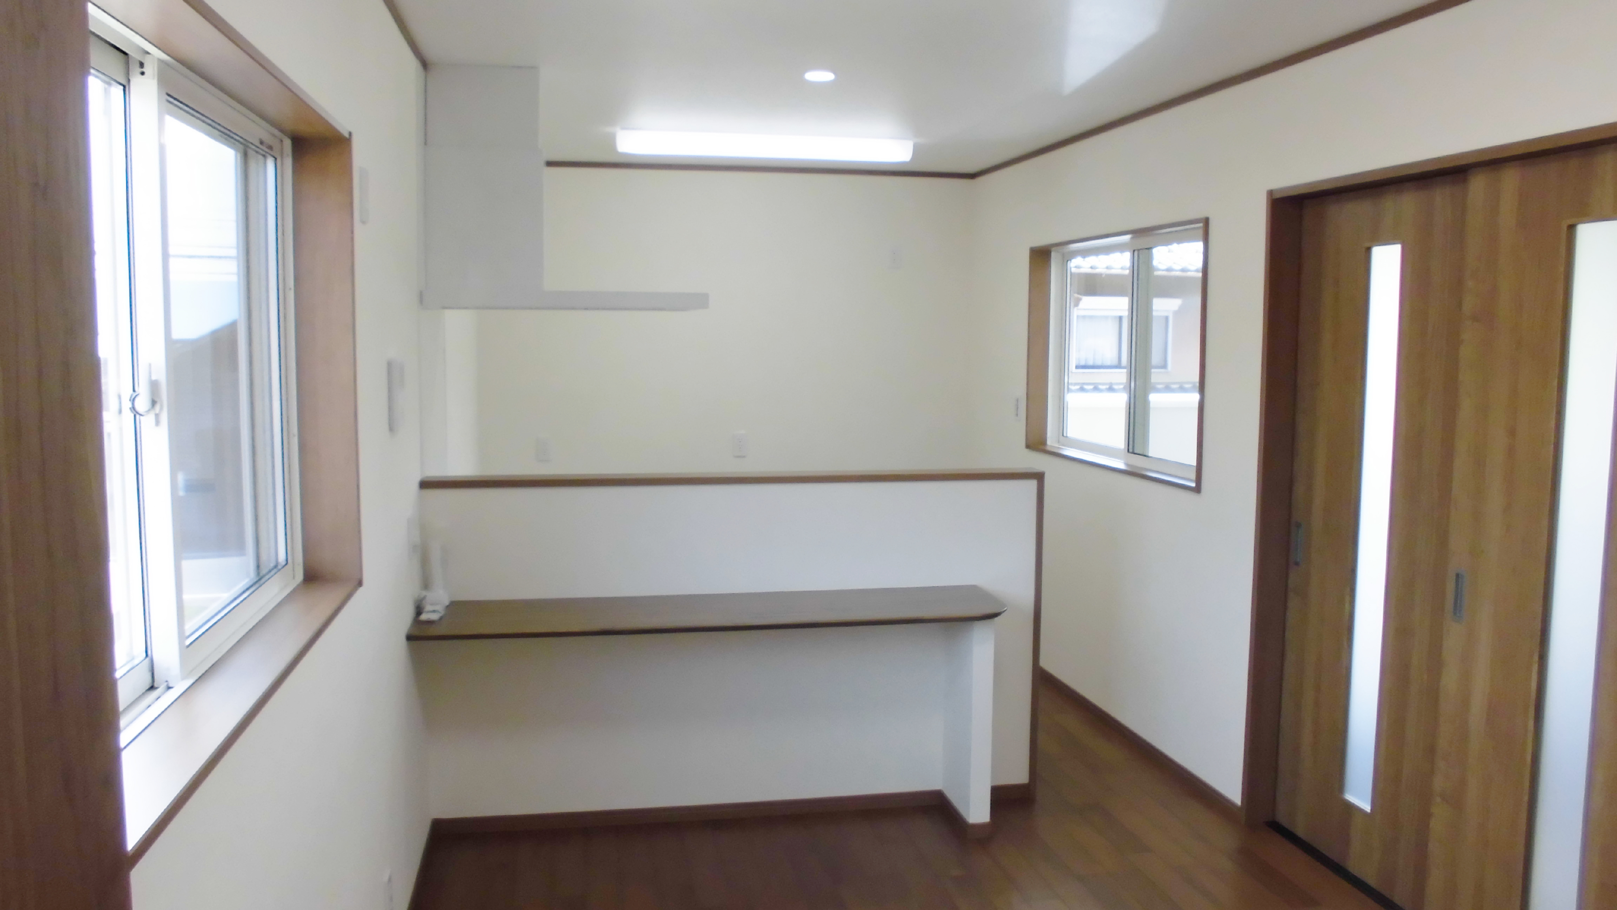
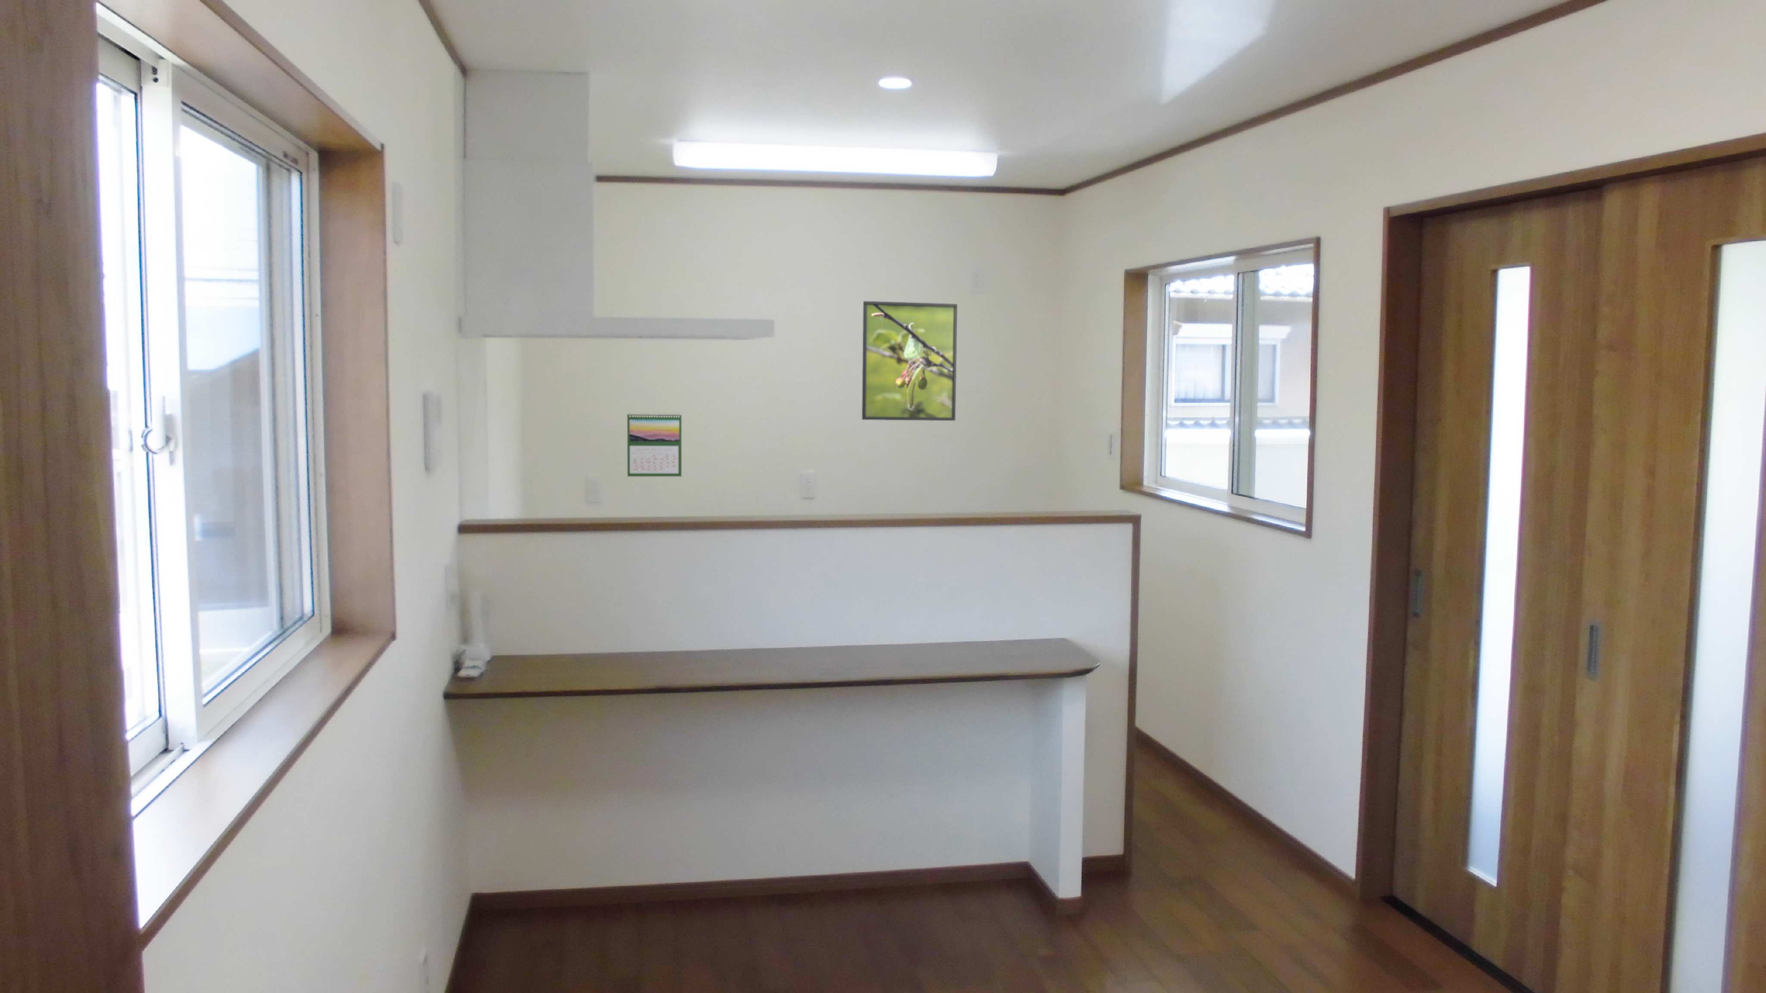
+ calendar [627,411,682,478]
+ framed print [861,301,957,421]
